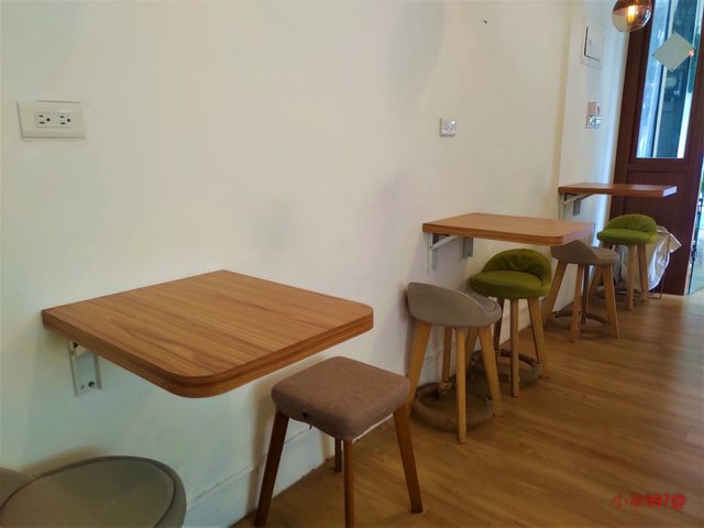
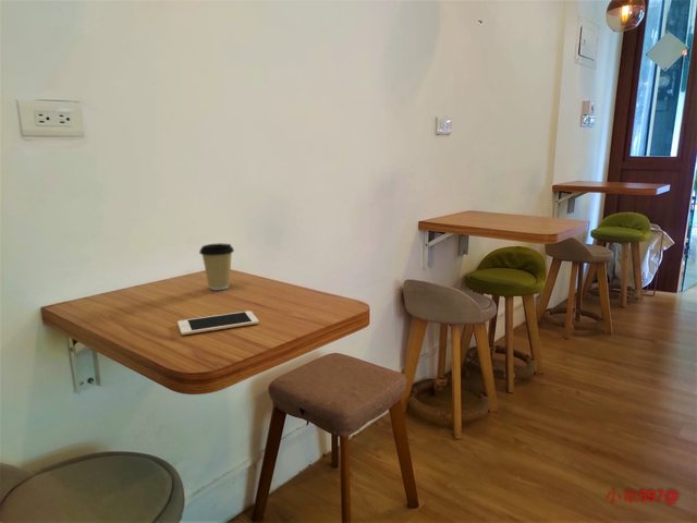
+ coffee cup [198,242,235,291]
+ cell phone [176,309,259,336]
